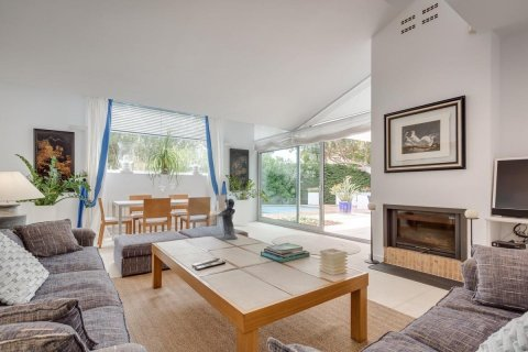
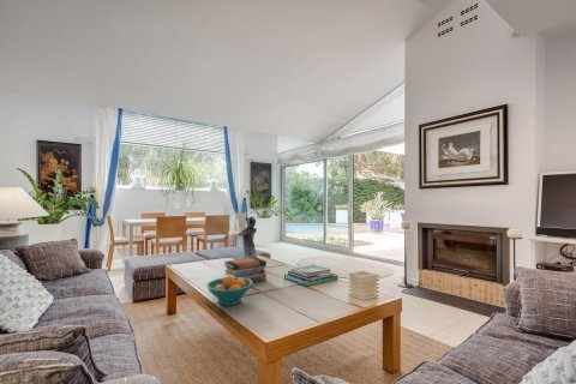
+ fruit bowl [205,275,254,306]
+ book stack [223,257,268,283]
